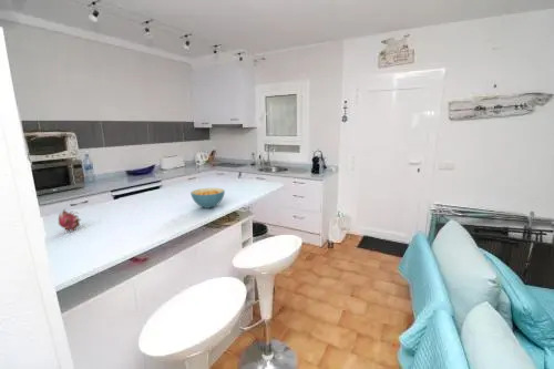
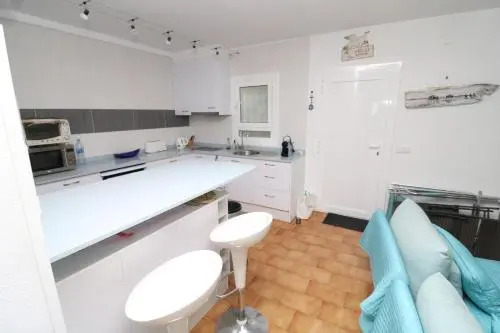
- cereal bowl [189,187,226,209]
- fruit [58,207,82,233]
